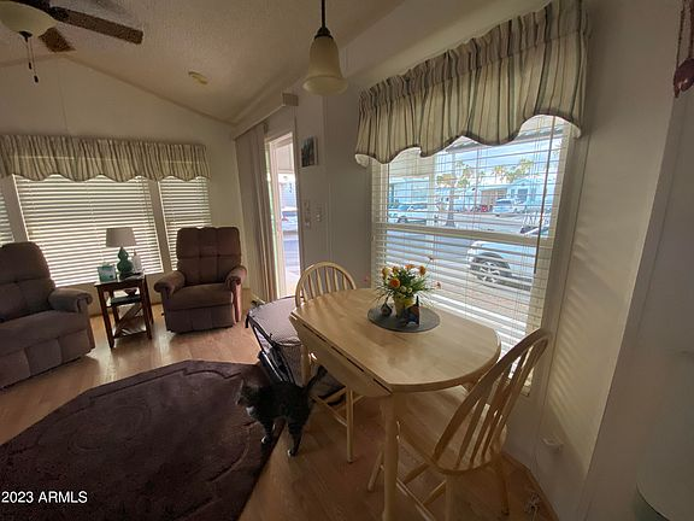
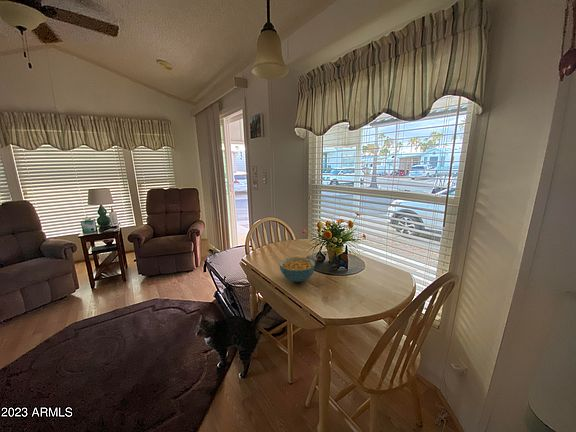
+ cereal bowl [278,256,316,283]
